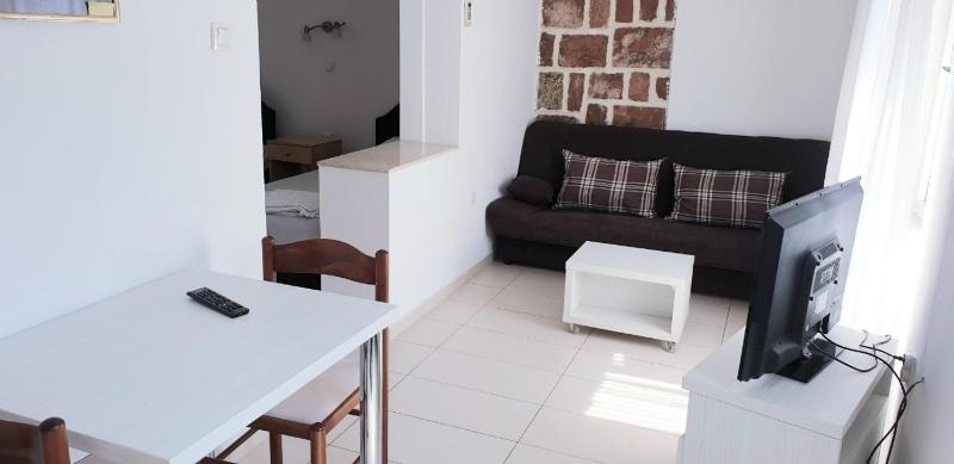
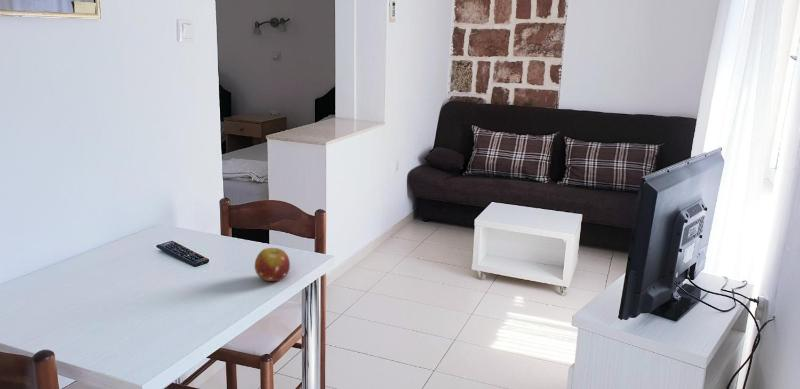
+ fruit [254,247,291,282]
